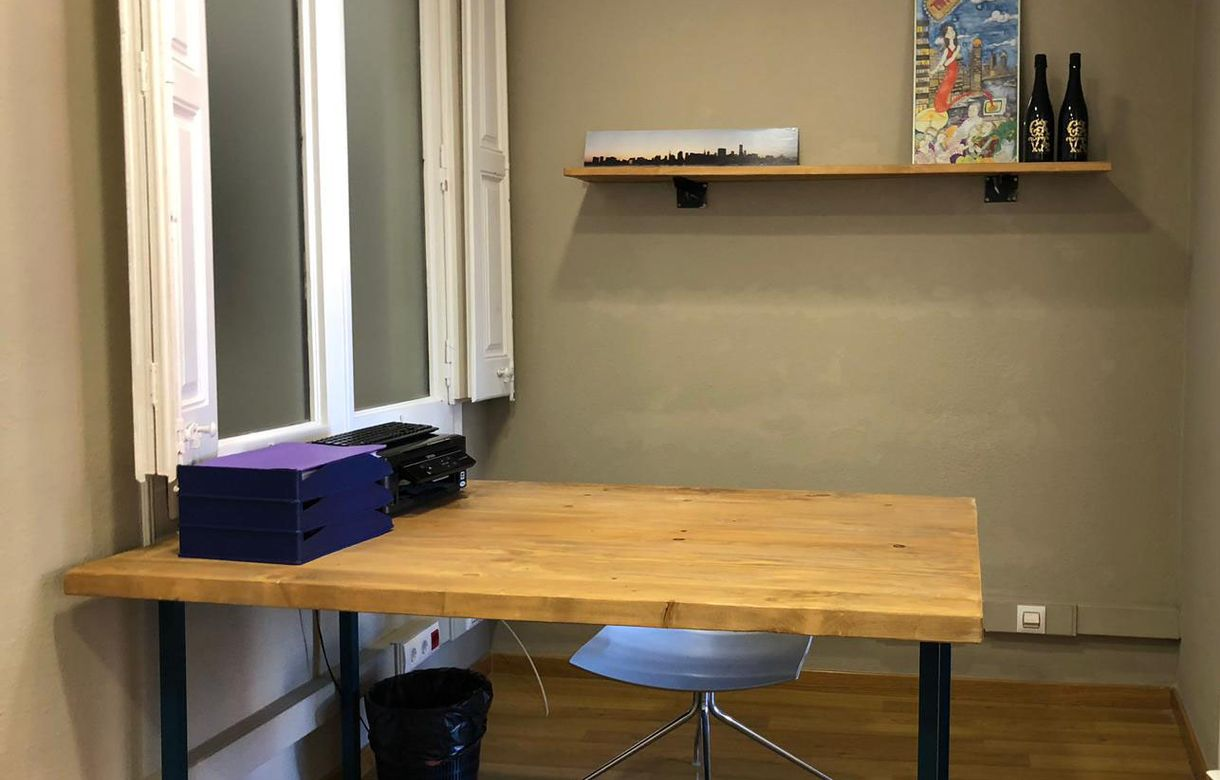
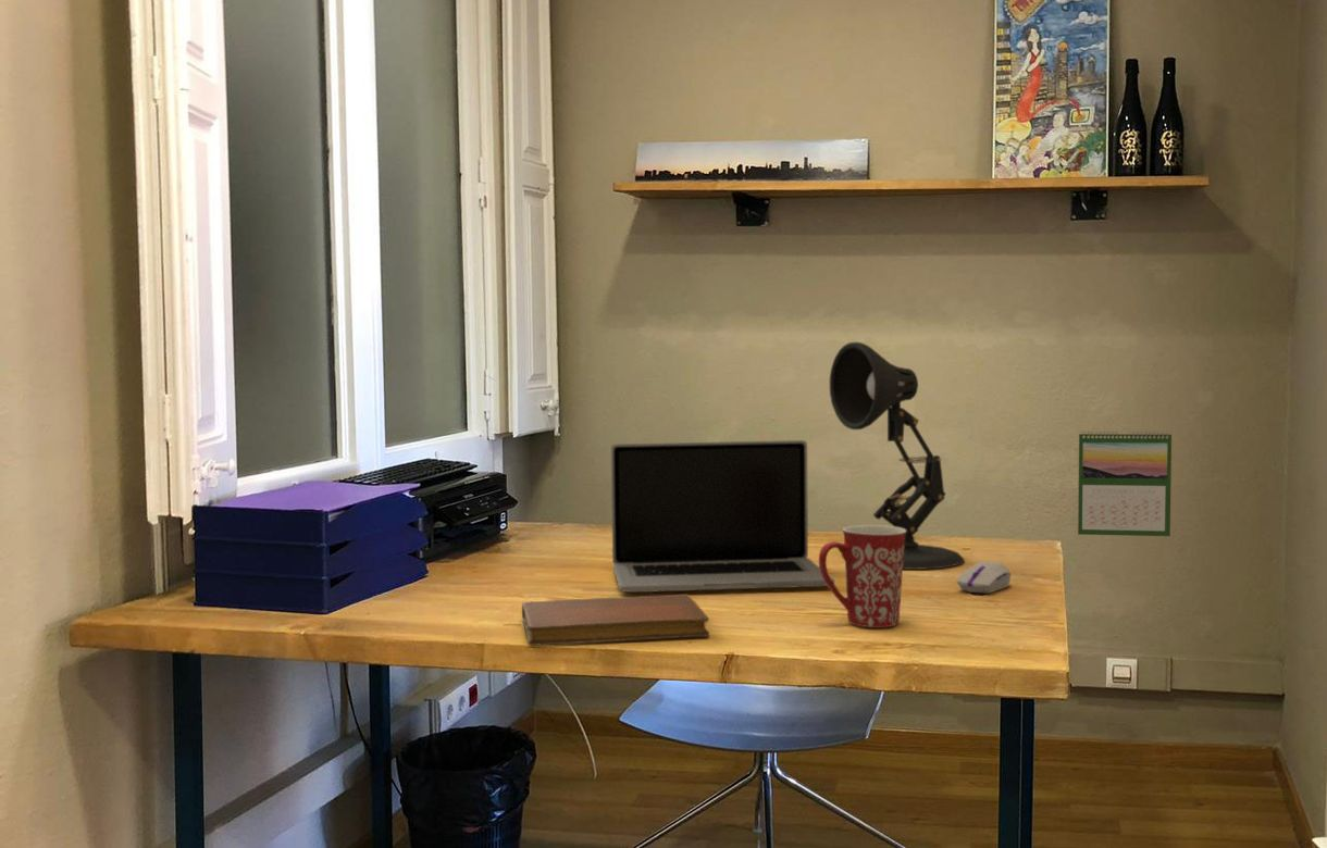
+ computer mouse [956,561,1012,594]
+ laptop [610,439,835,594]
+ notebook [521,593,710,647]
+ desk lamp [829,341,966,570]
+ mug [818,524,906,628]
+ calendar [1077,428,1173,537]
